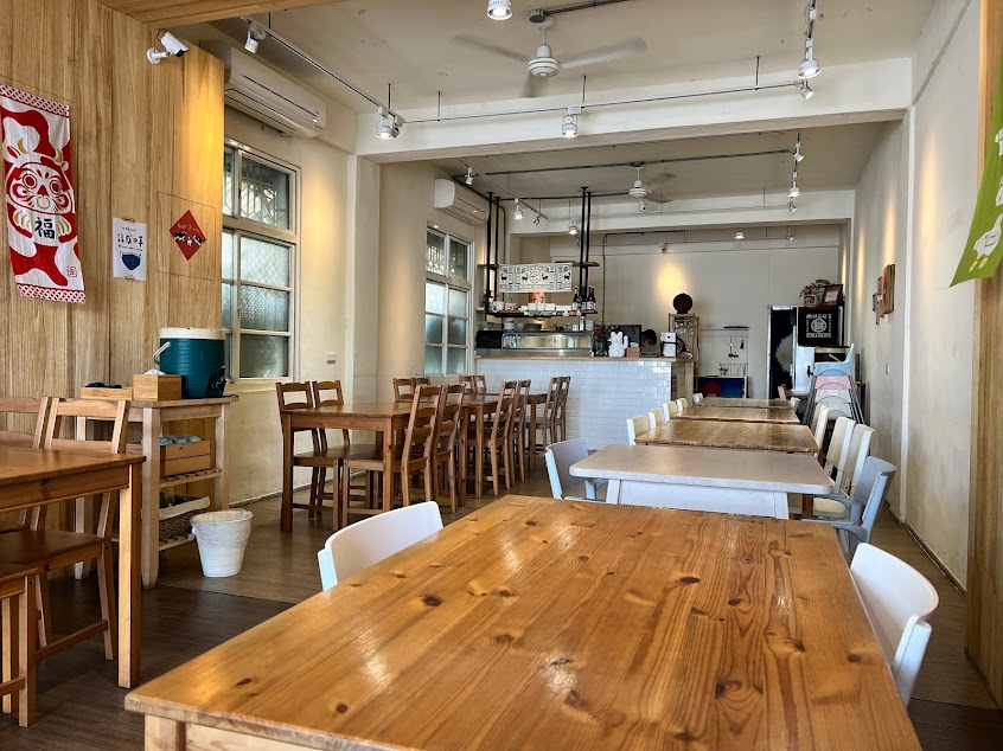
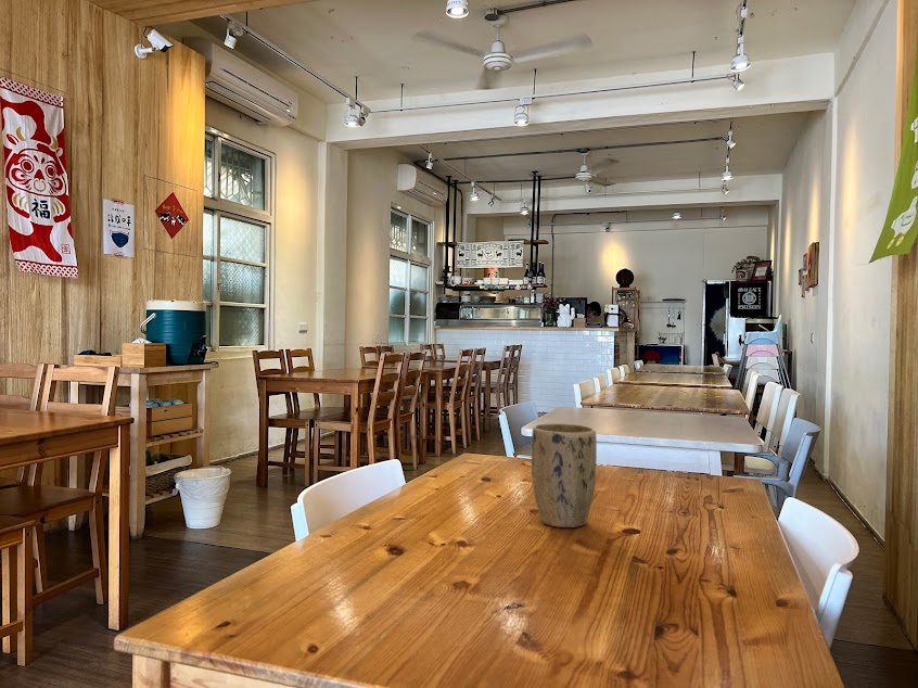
+ plant pot [531,422,598,528]
